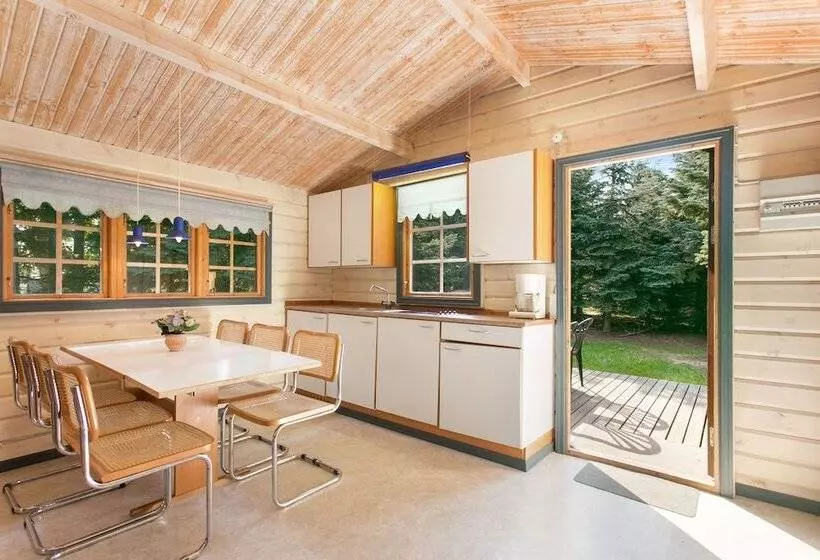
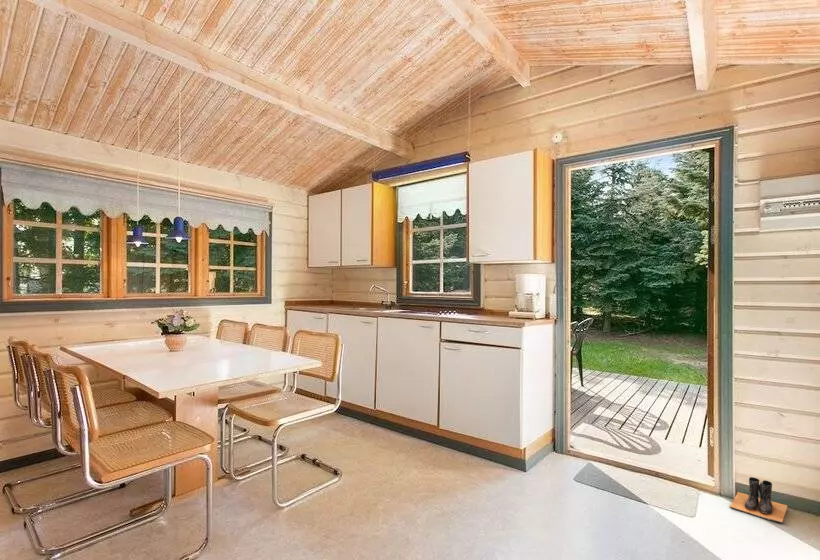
+ boots [729,476,789,524]
